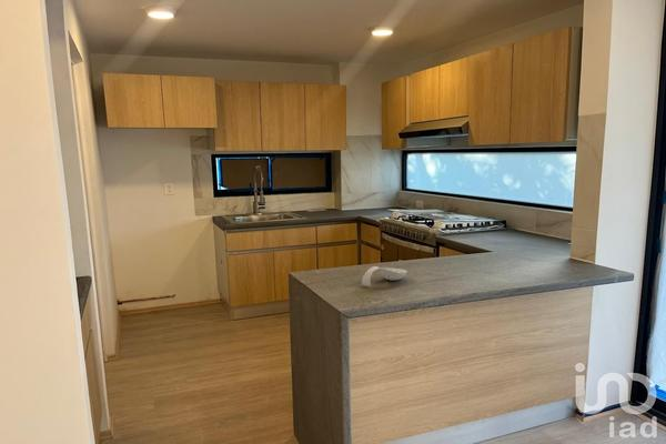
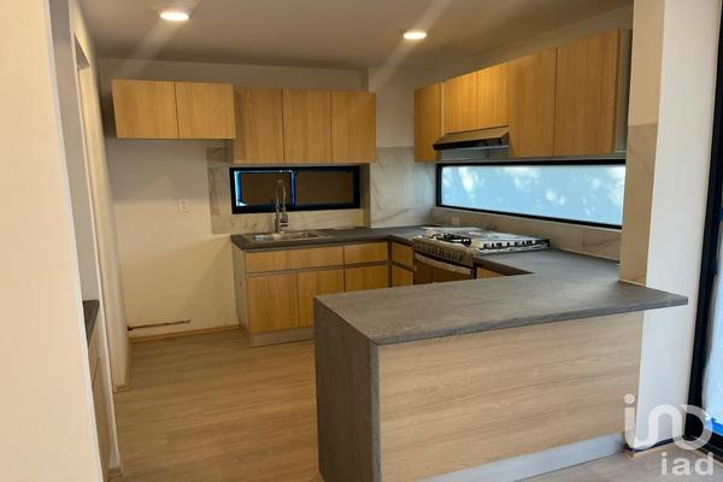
- spoon rest [361,265,408,287]
